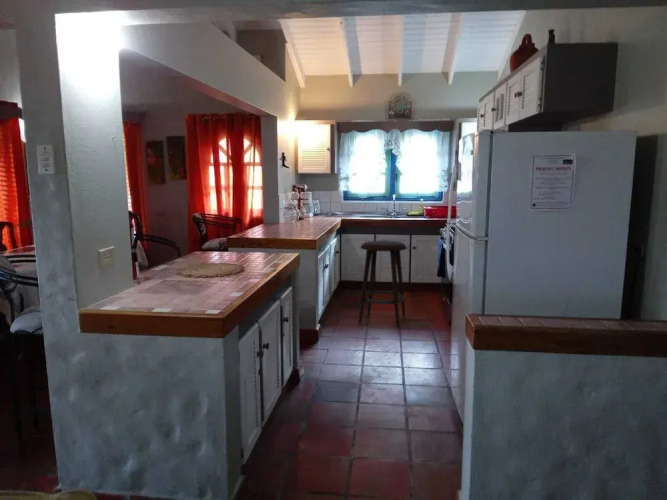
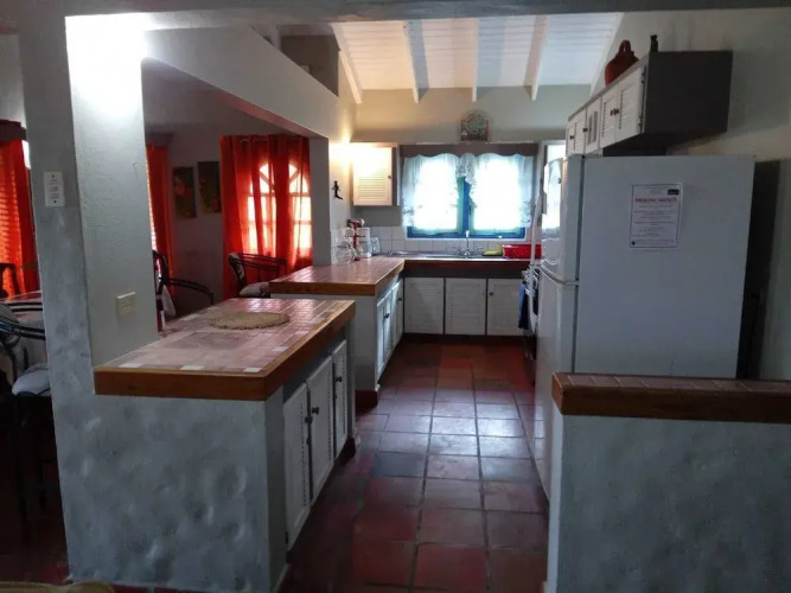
- stool [358,240,408,328]
